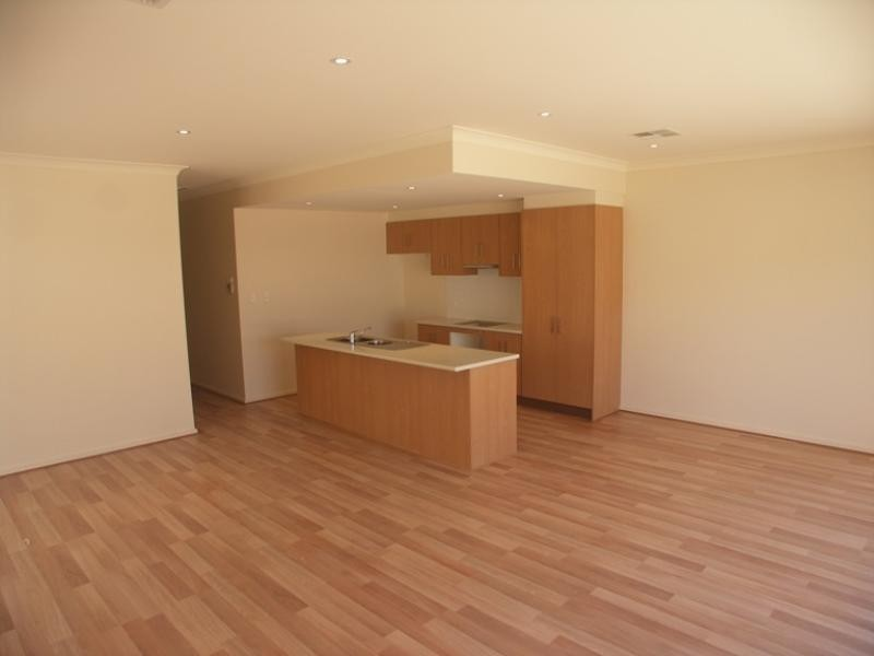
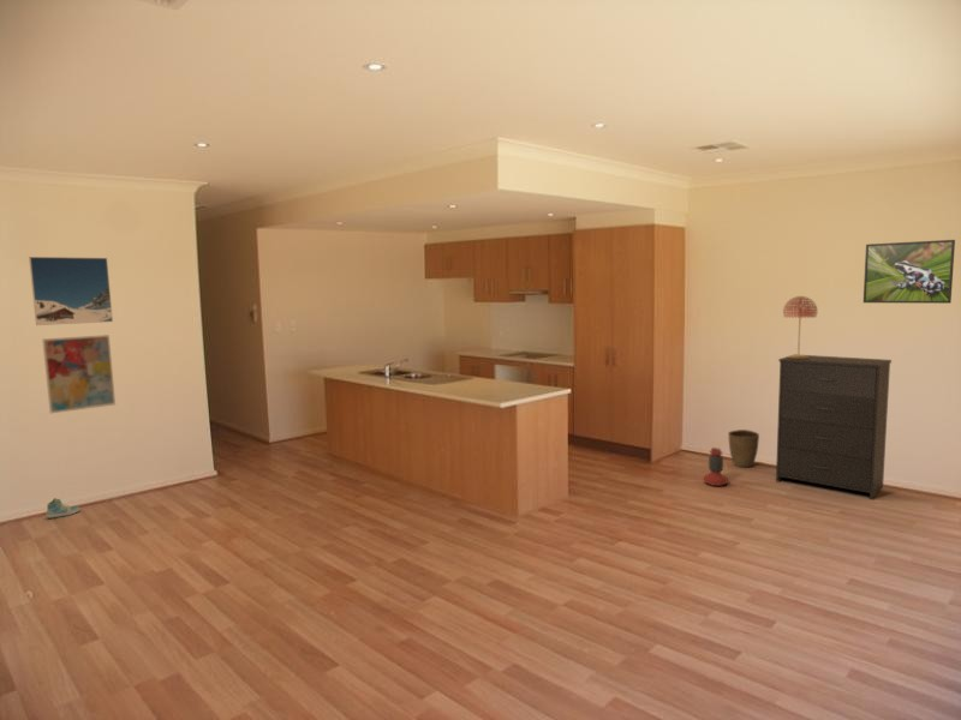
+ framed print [862,239,956,305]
+ table lamp [782,295,819,359]
+ sneaker [46,497,80,520]
+ wall art [41,334,117,414]
+ lantern [703,446,729,487]
+ vase [727,428,760,469]
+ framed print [28,256,114,326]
+ dresser [775,353,893,500]
